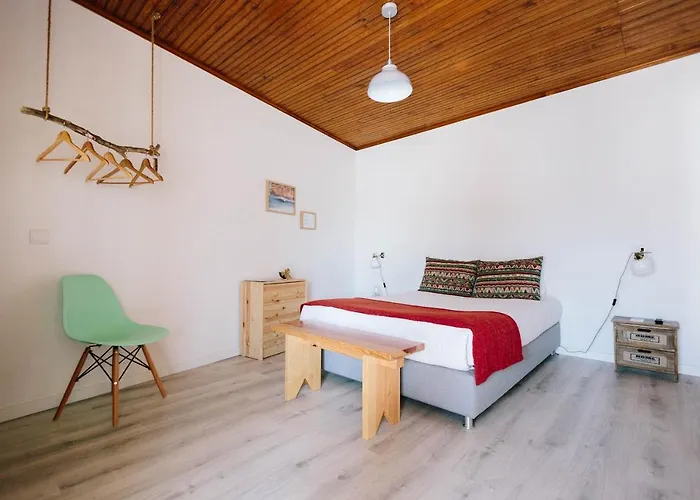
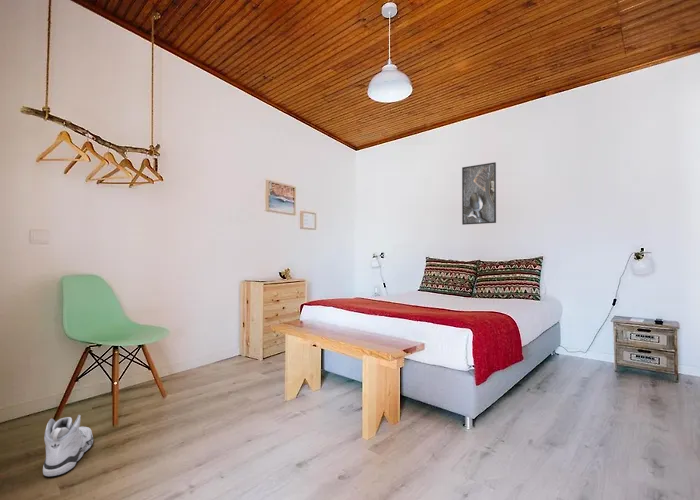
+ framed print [461,161,497,226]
+ sneaker [42,414,94,477]
